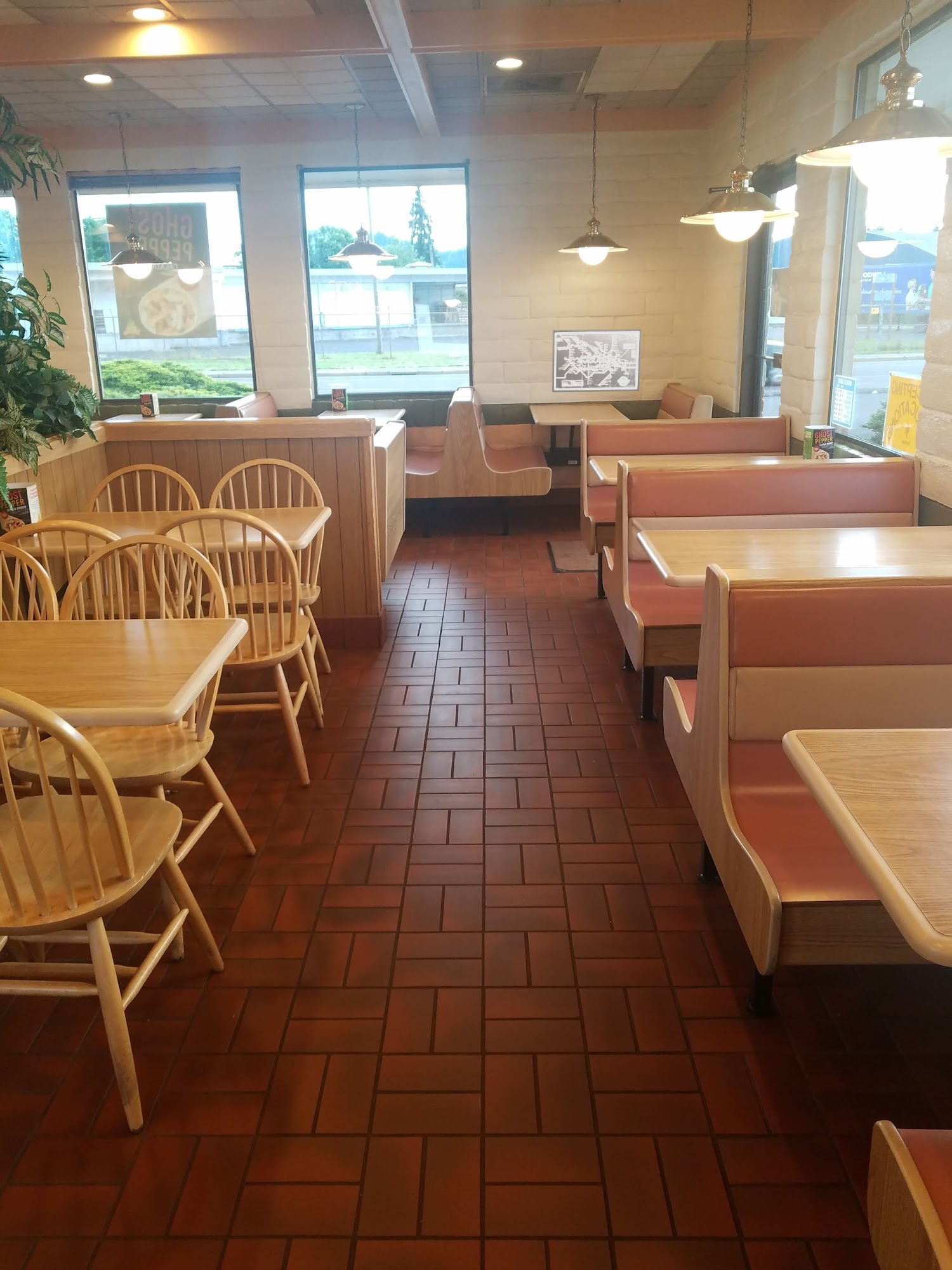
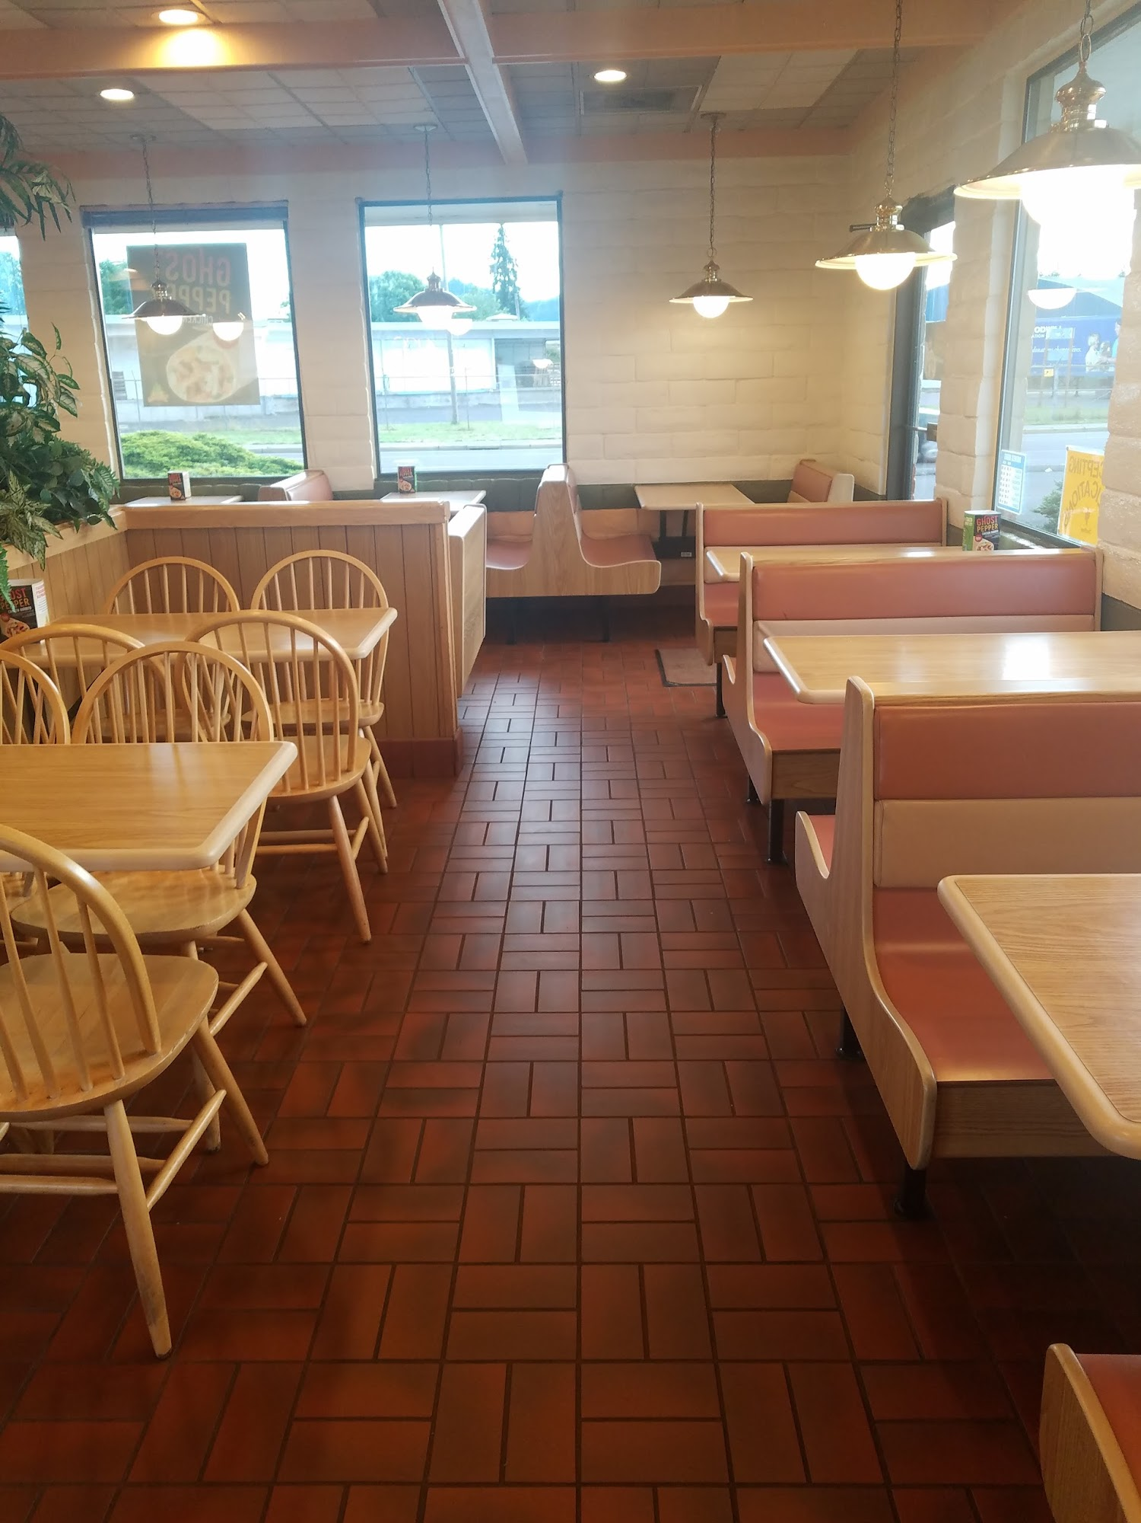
- wall art [552,328,642,392]
